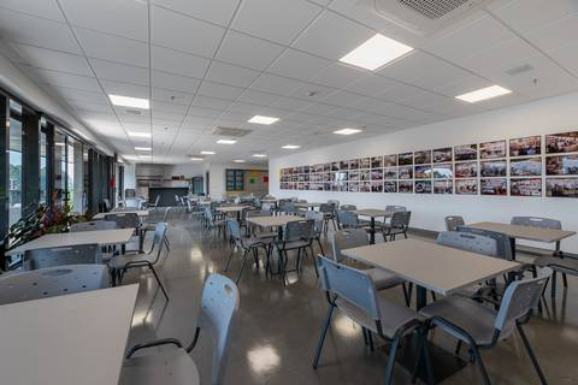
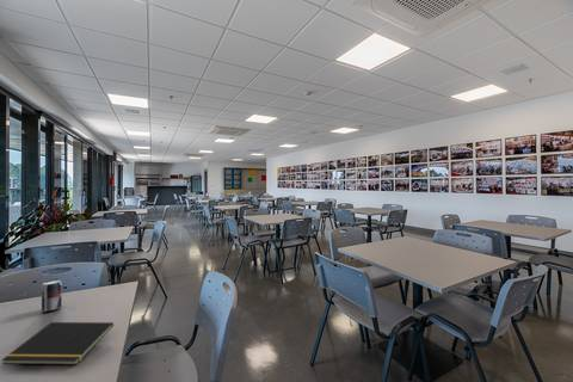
+ notepad [0,321,115,366]
+ beverage can [41,279,63,313]
